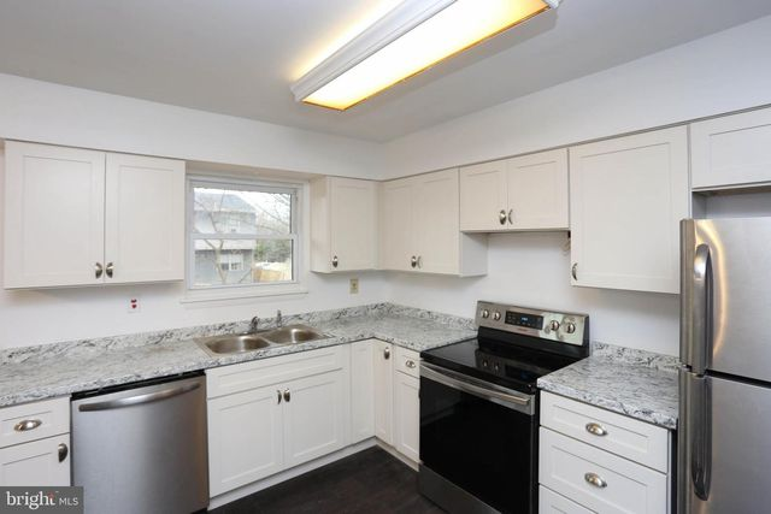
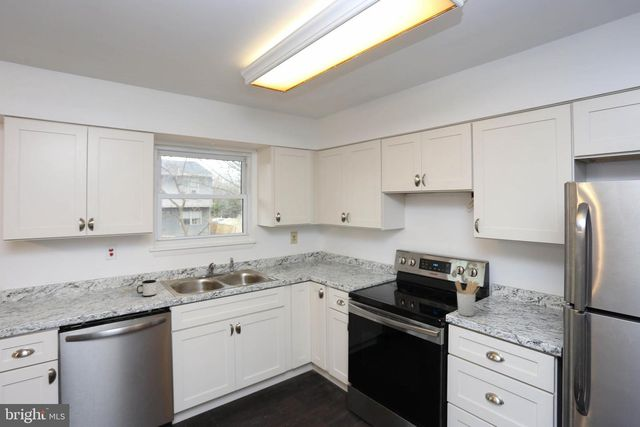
+ utensil holder [454,280,480,317]
+ mug [136,279,157,298]
